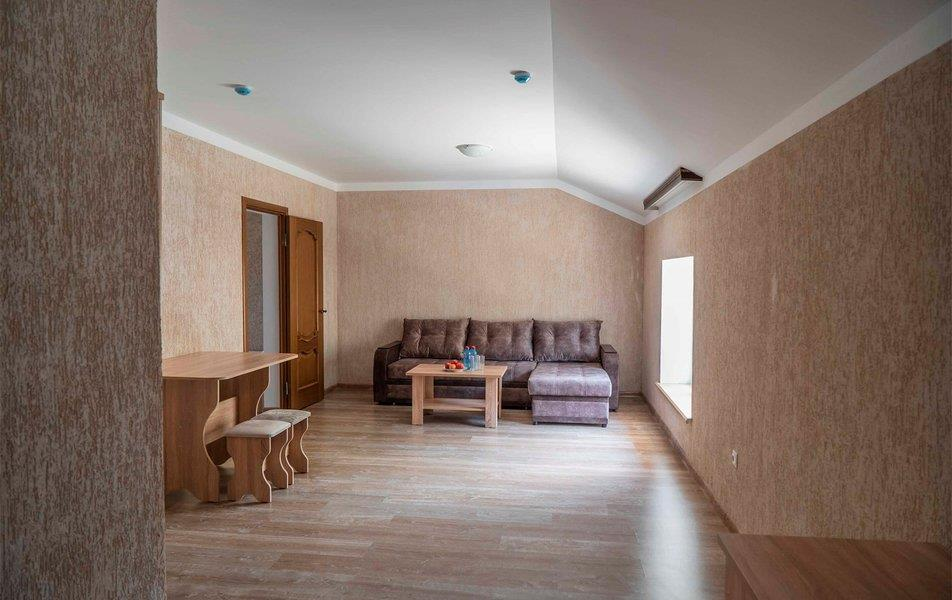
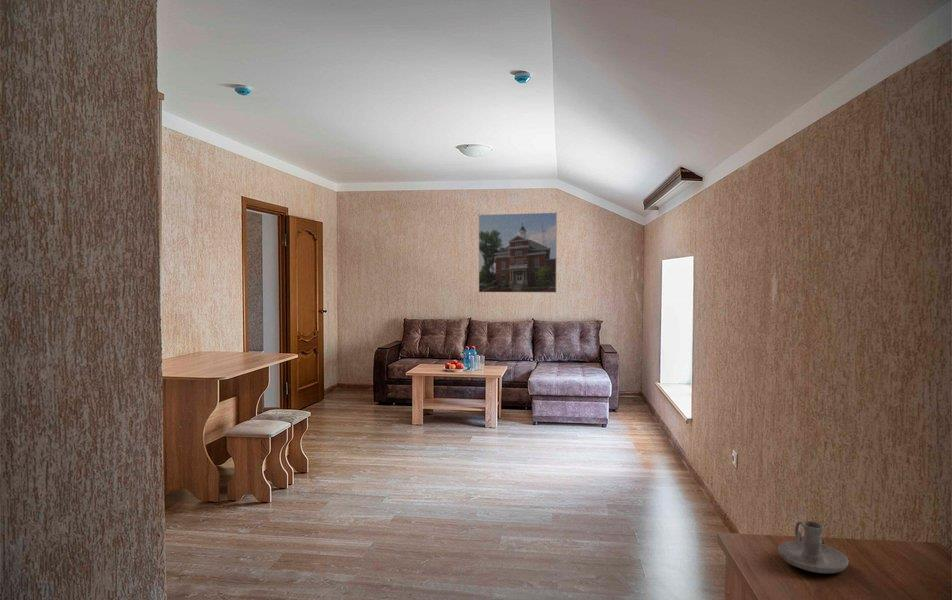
+ candle holder [777,520,850,574]
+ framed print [478,212,558,294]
